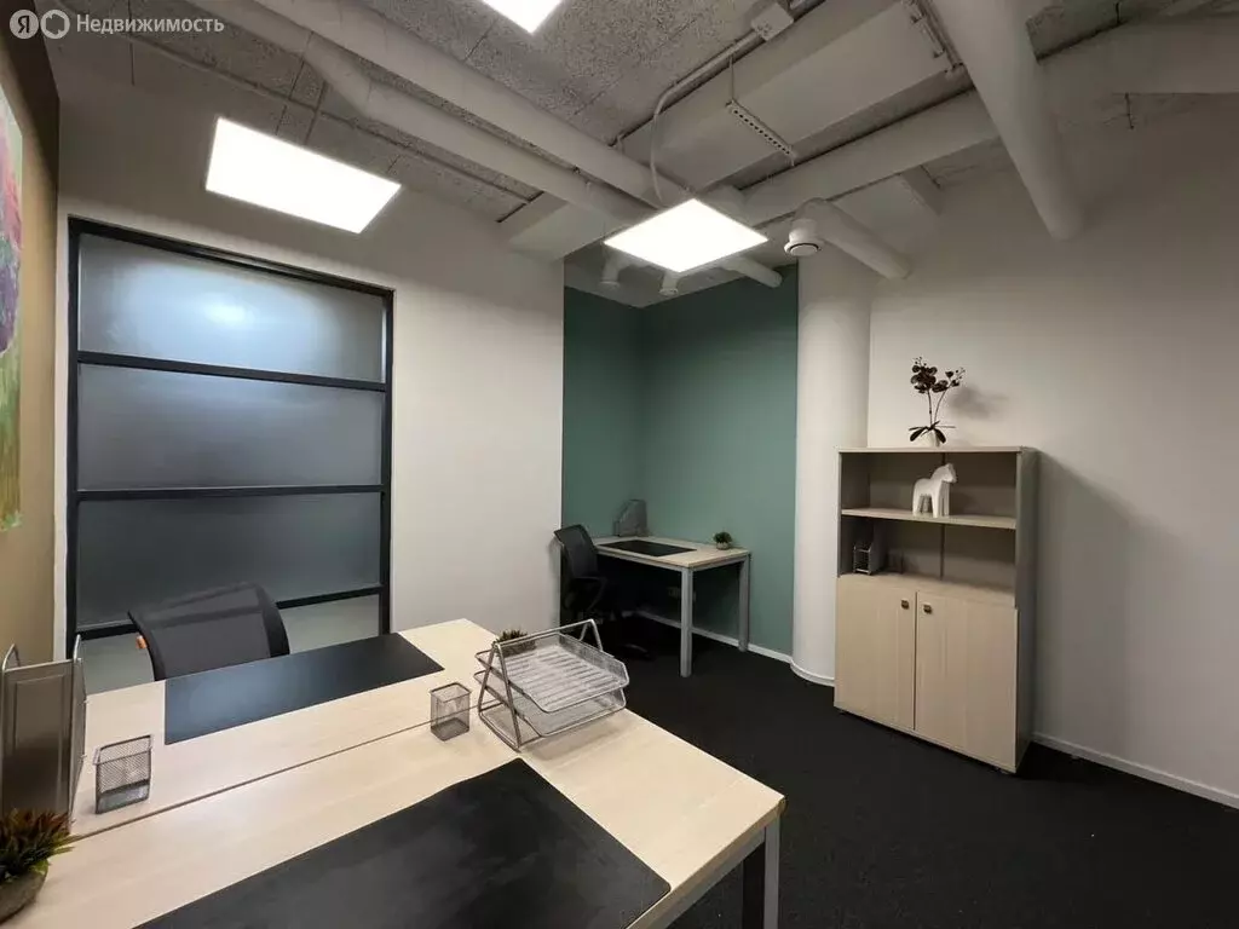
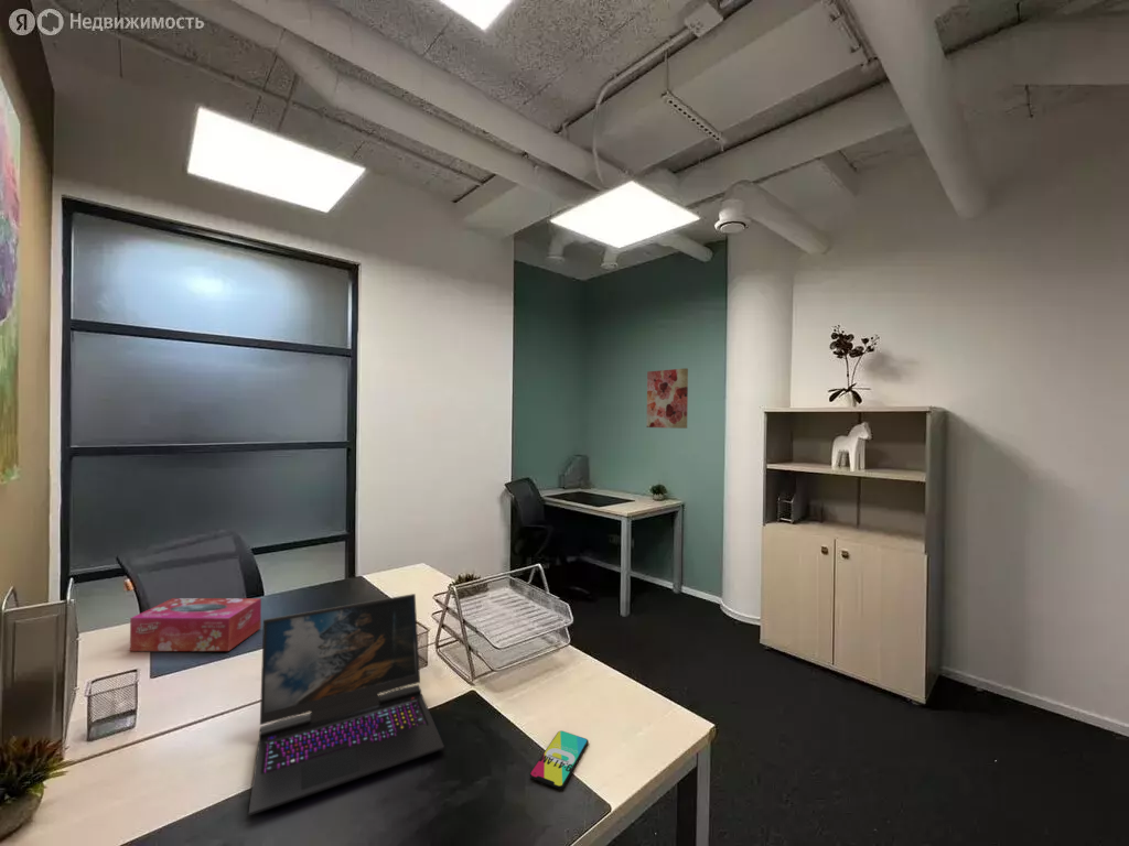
+ smartphone [529,730,590,790]
+ tissue box [129,597,262,652]
+ laptop [247,593,445,817]
+ wall art [646,367,689,430]
